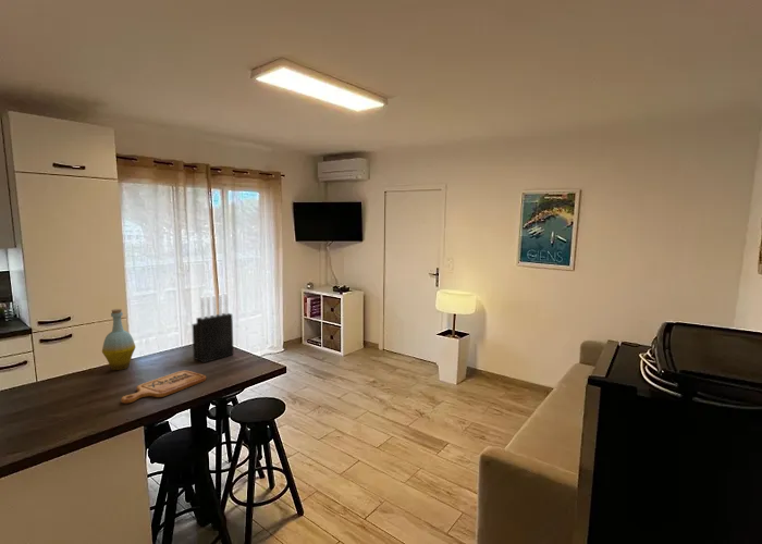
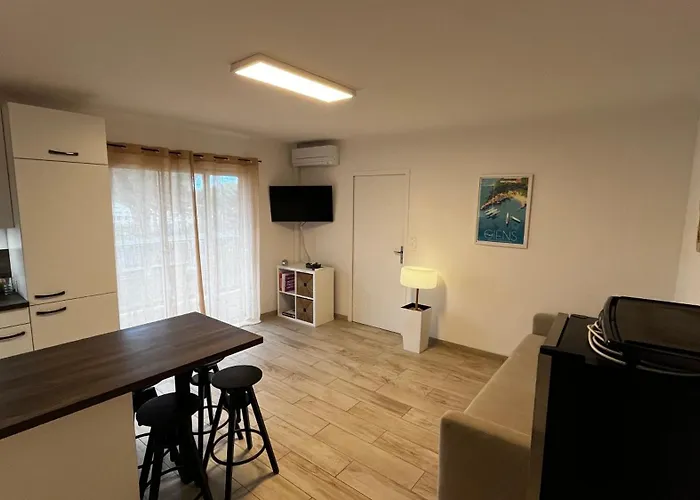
- bottle [101,308,136,371]
- knife block [192,293,235,363]
- cutting board [120,370,207,405]
